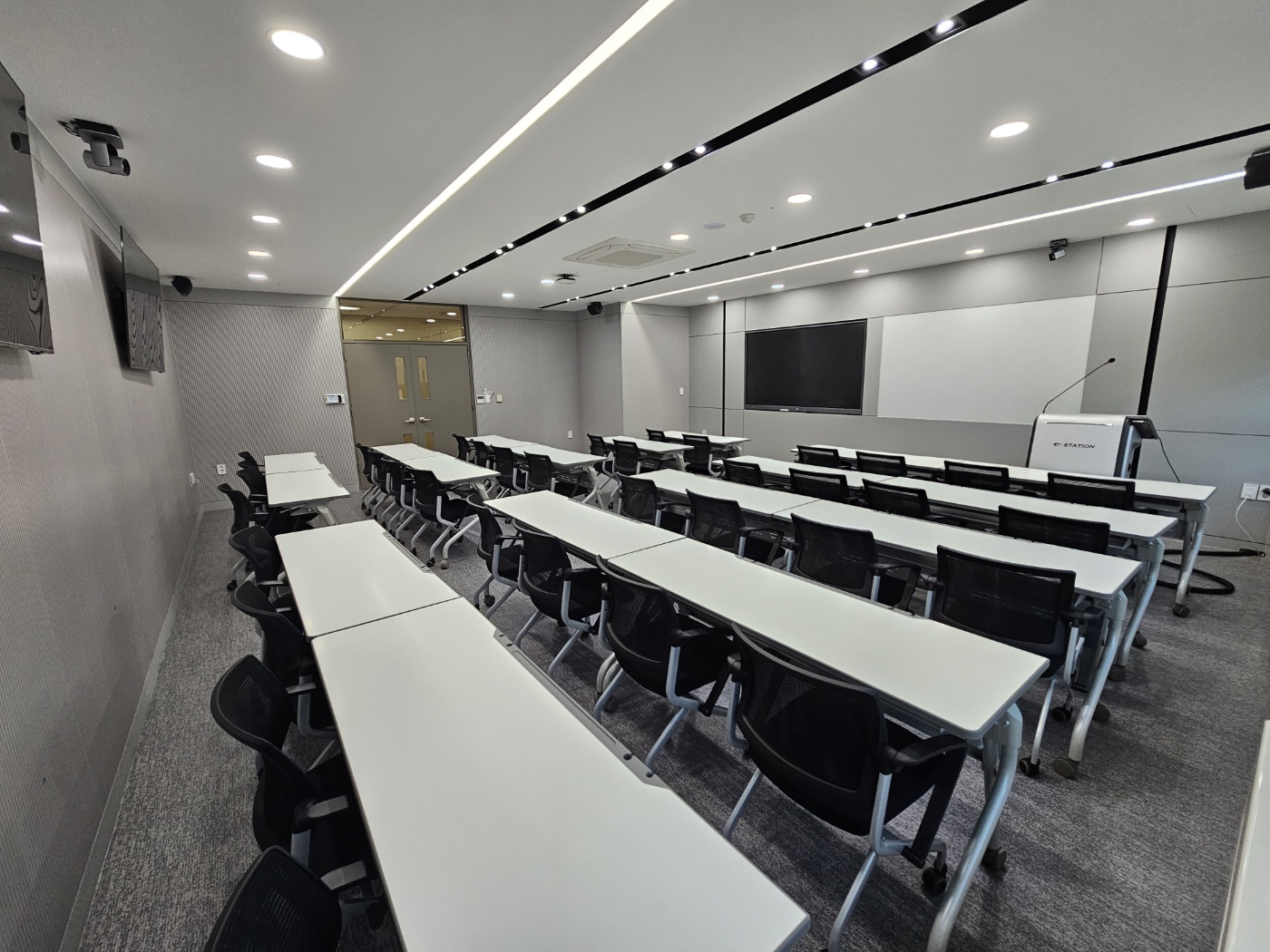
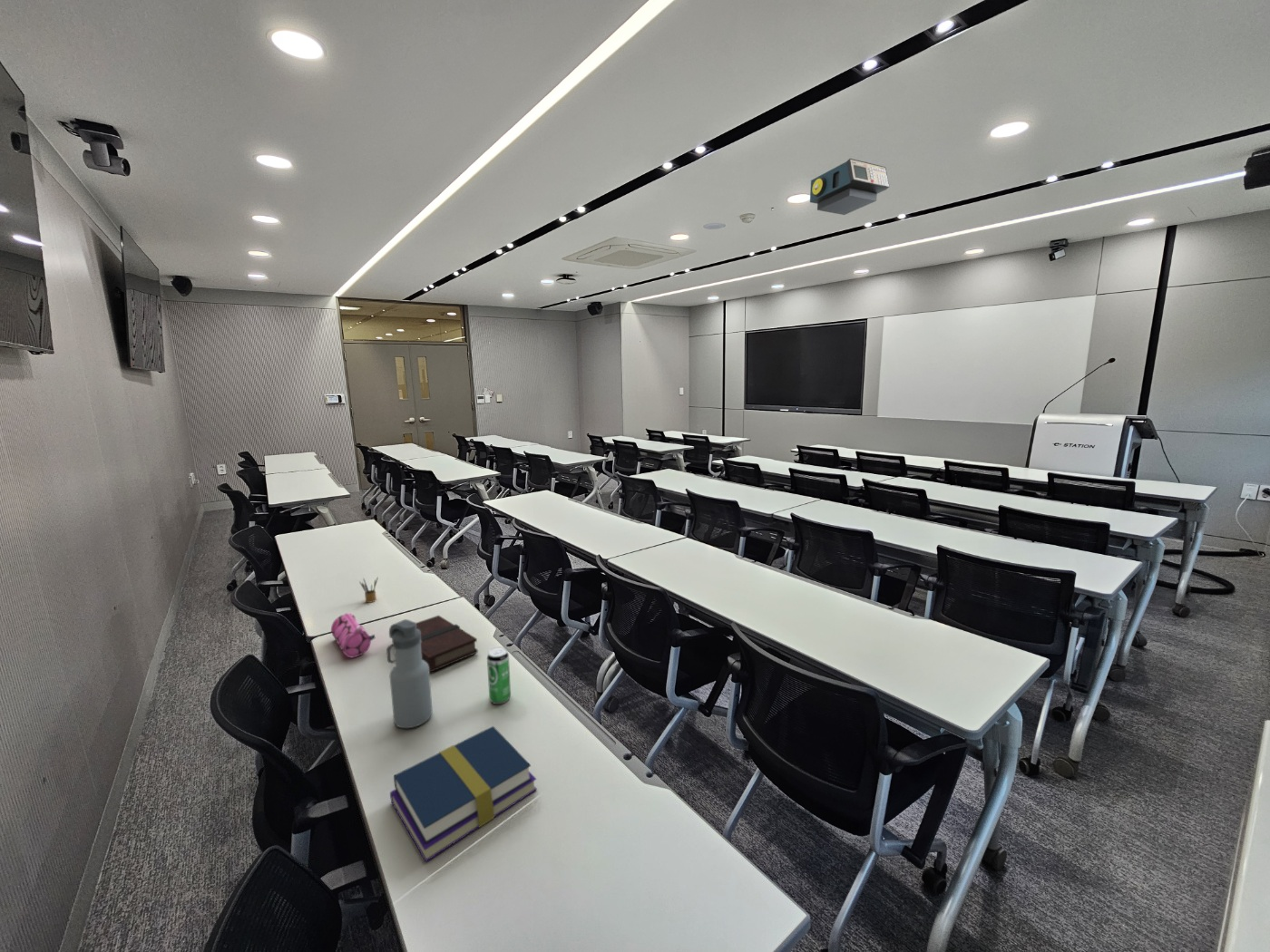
+ pencil case [330,612,376,658]
+ pencil box [358,576,379,604]
+ book [415,615,479,674]
+ book [389,725,538,863]
+ projector [809,158,890,216]
+ water bottle [386,618,434,729]
+ beverage can [486,646,512,705]
